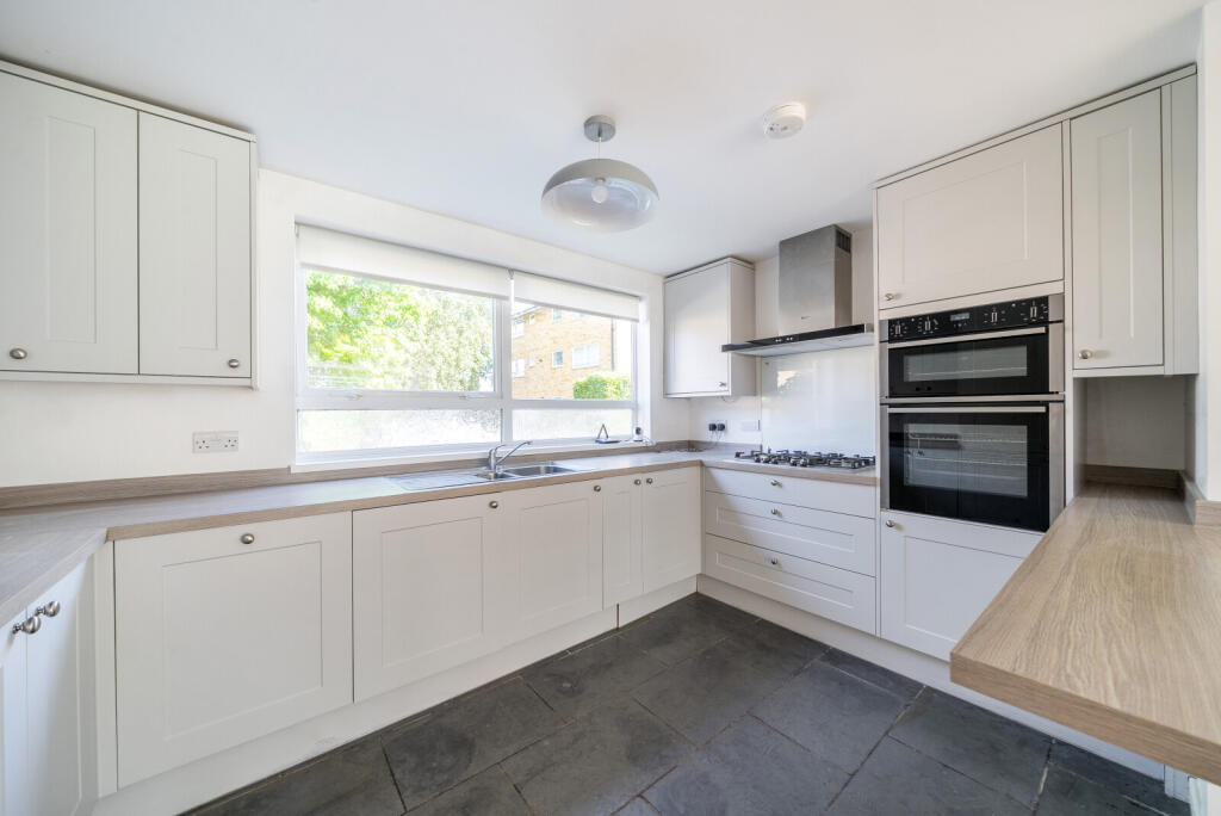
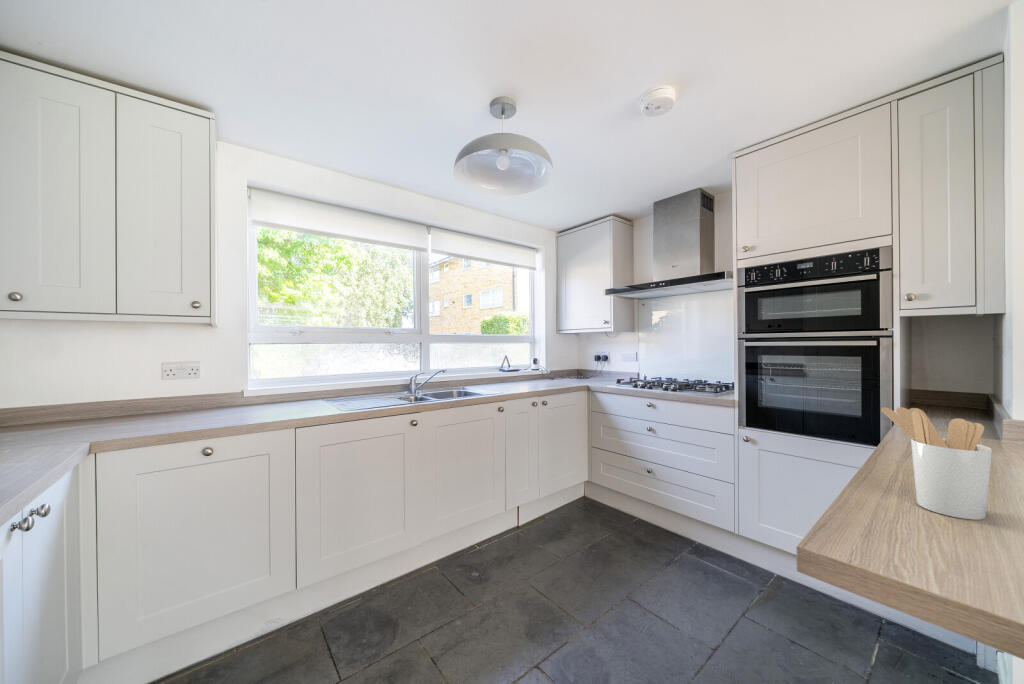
+ utensil holder [881,406,993,521]
